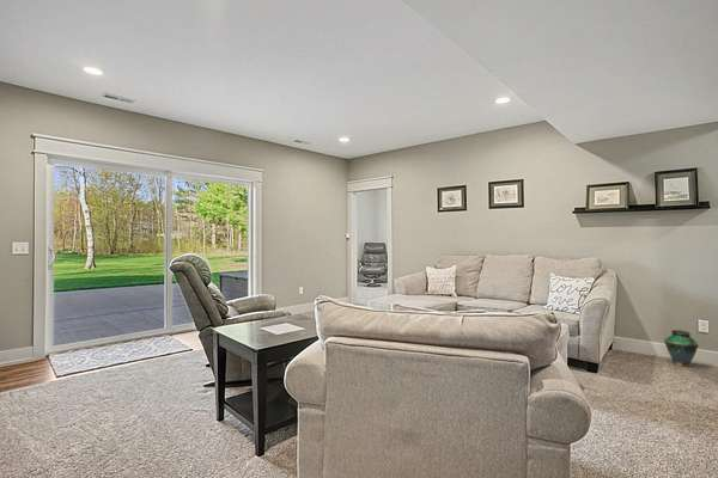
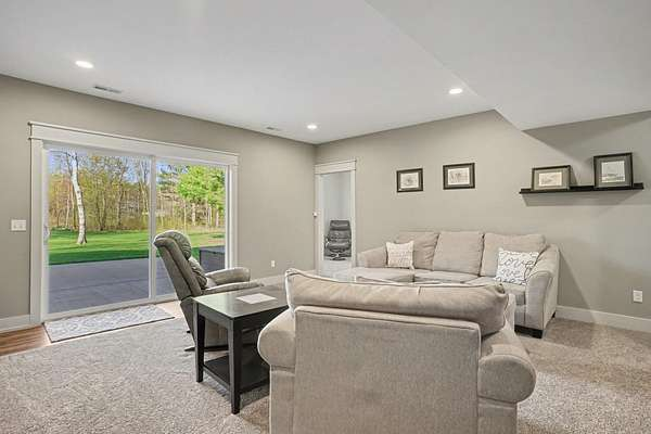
- vase [663,329,700,368]
